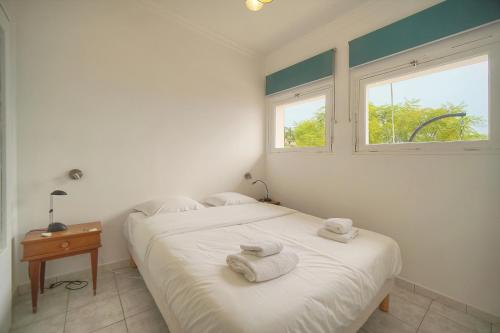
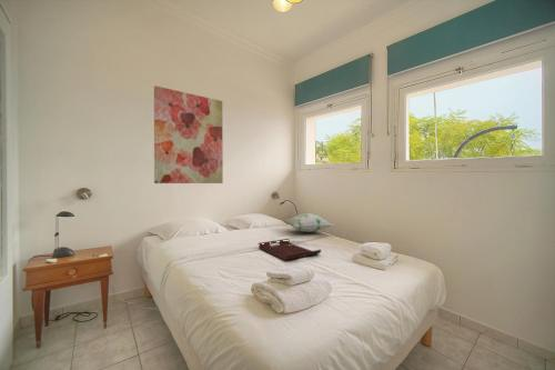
+ serving tray [258,238,322,261]
+ decorative pillow [284,212,334,233]
+ wall art [153,84,224,184]
